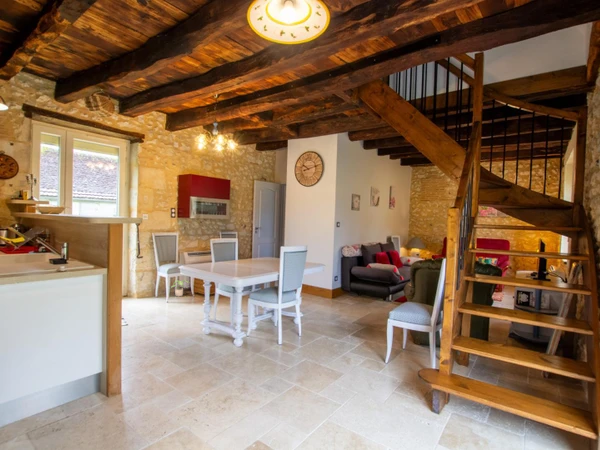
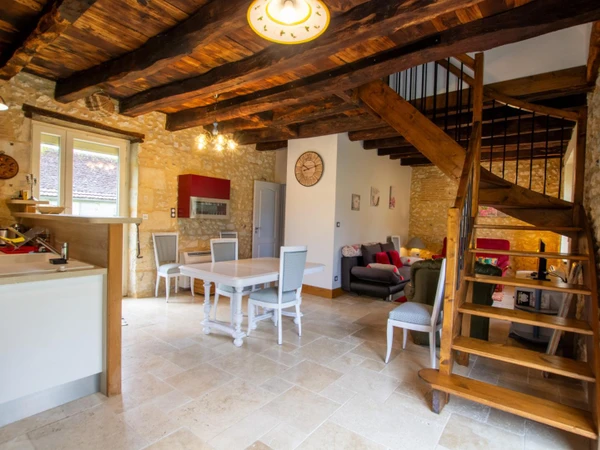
- potted plant [170,279,190,297]
